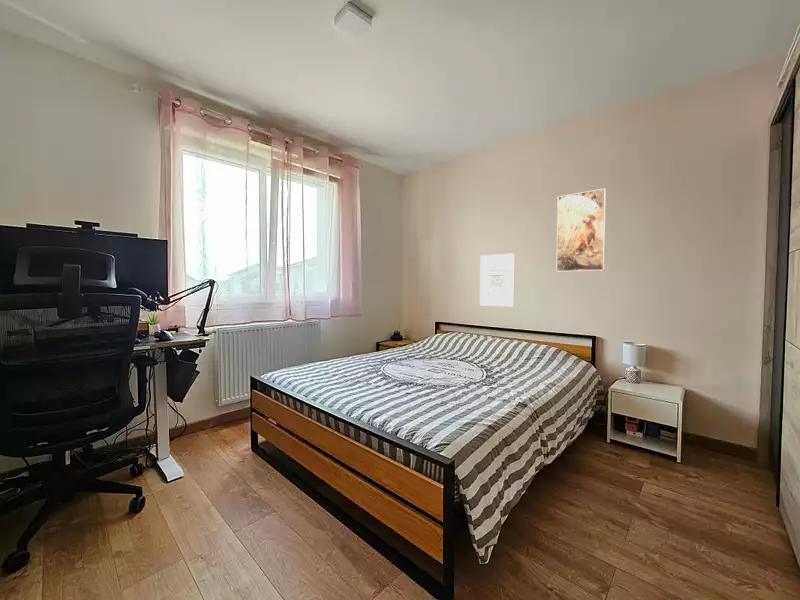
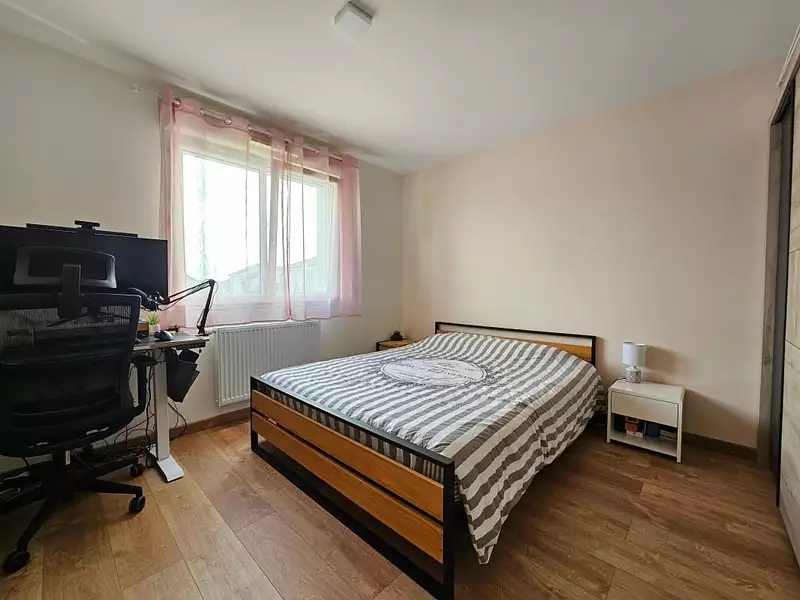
- wall art [479,252,516,307]
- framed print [555,187,607,273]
